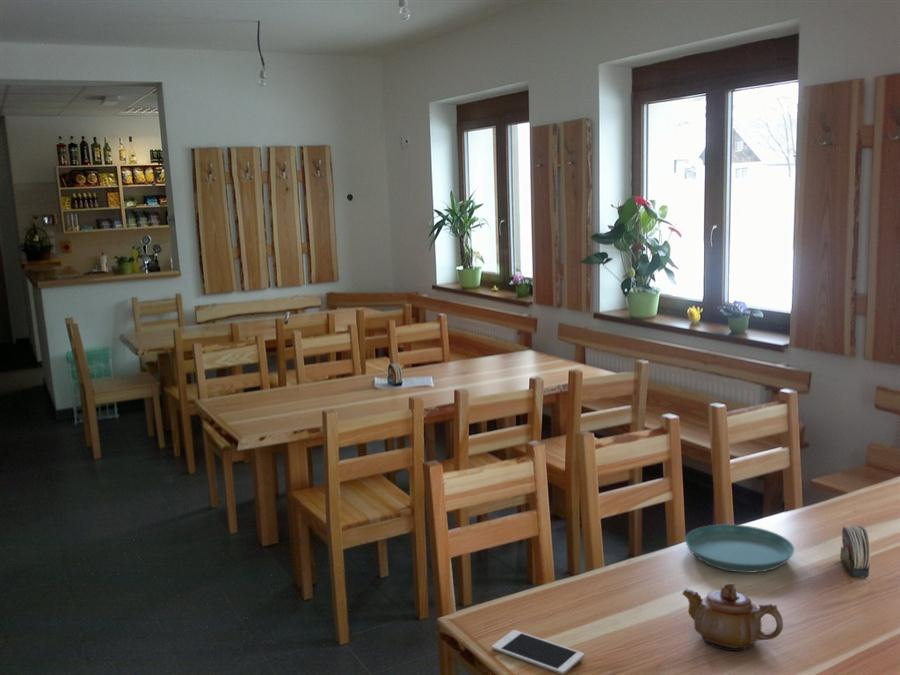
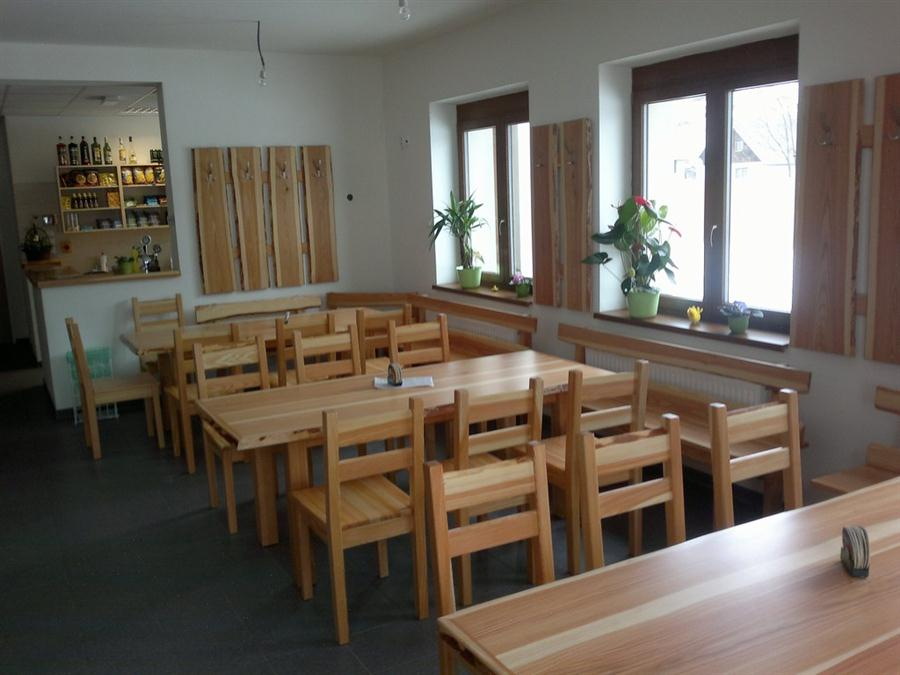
- cell phone [491,629,585,675]
- saucer [684,523,795,574]
- teapot [681,582,784,652]
